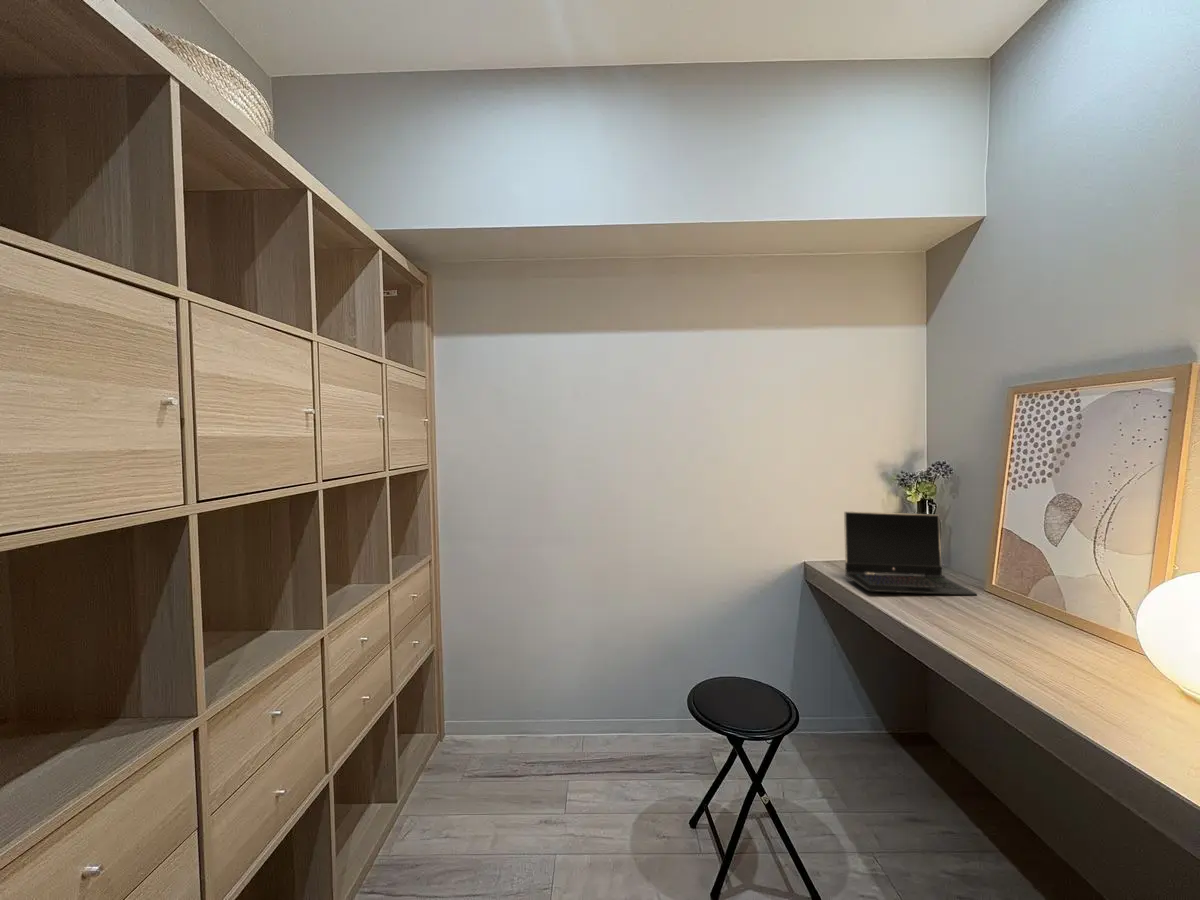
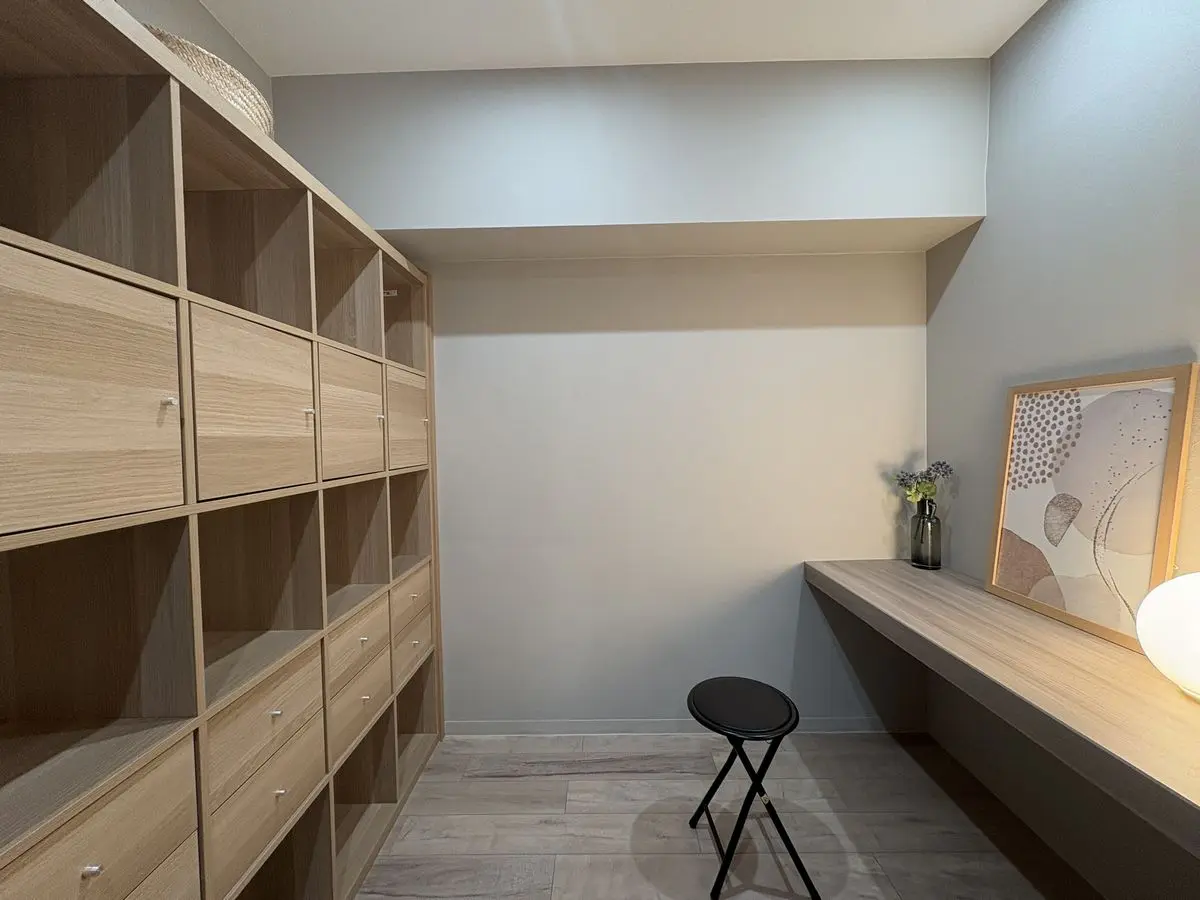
- laptop computer [843,510,978,596]
